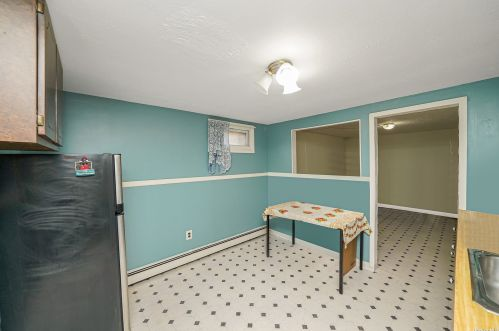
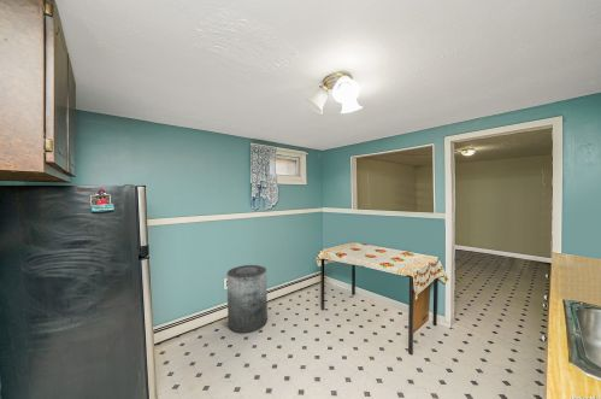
+ trash can [225,264,269,334]
